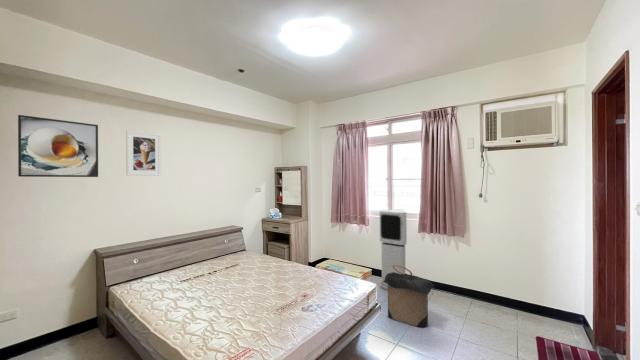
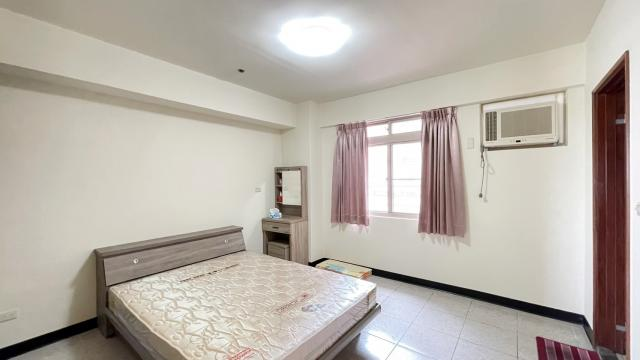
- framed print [17,114,99,178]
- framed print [125,129,162,177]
- laundry hamper [382,265,435,329]
- air purifier [379,208,408,290]
